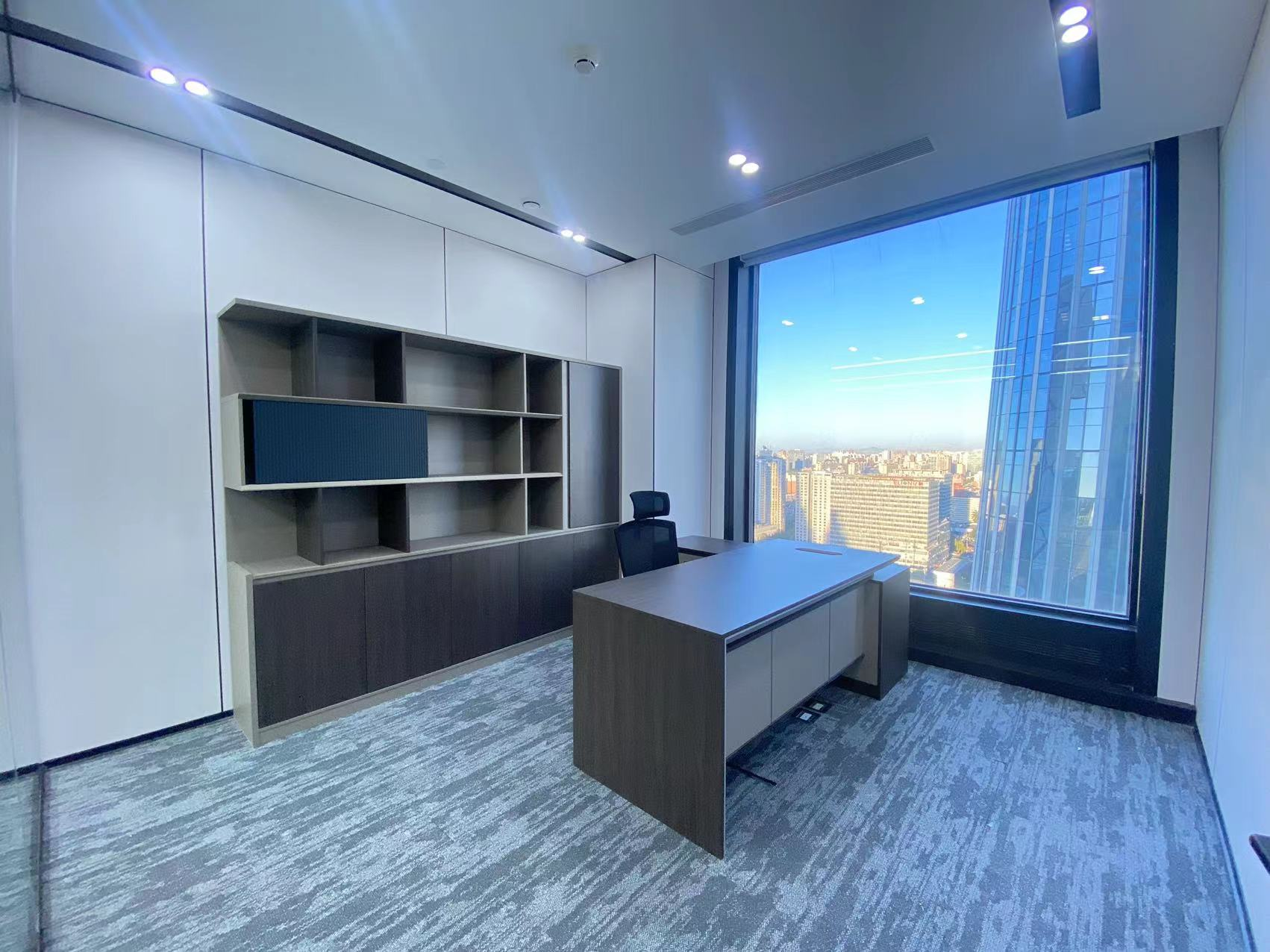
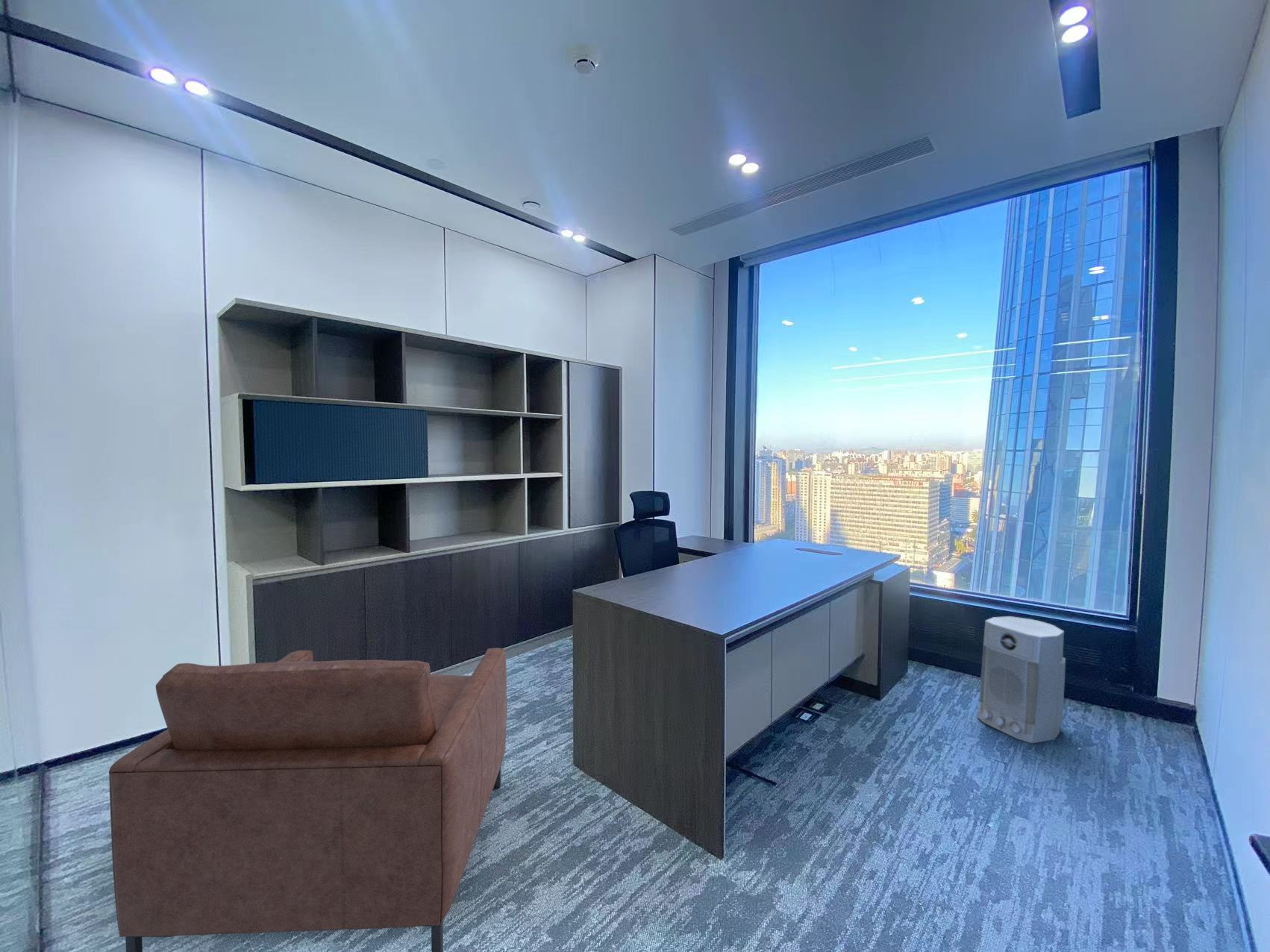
+ chair [108,648,508,952]
+ air purifier [977,616,1066,745]
